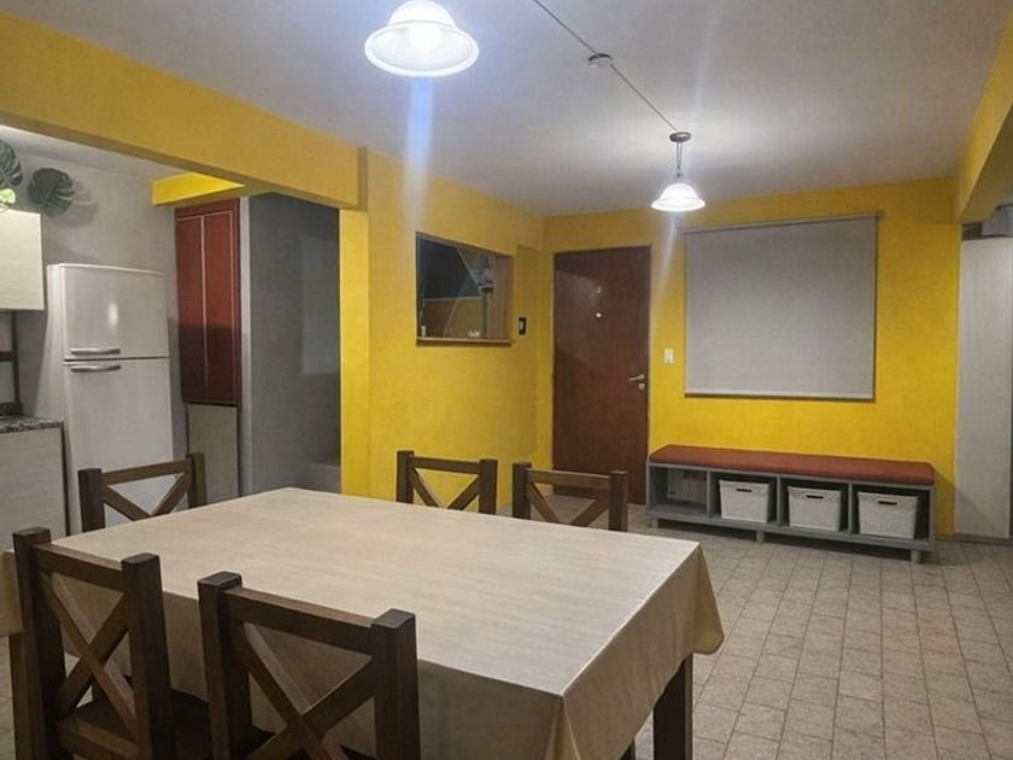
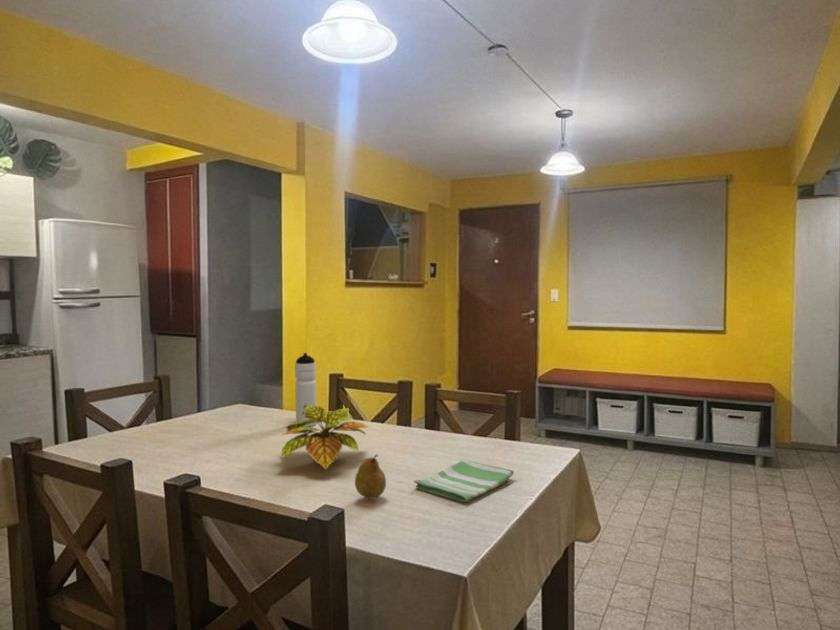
+ dish towel [413,459,515,503]
+ fruit [354,453,387,500]
+ plant [278,405,372,471]
+ water bottle [294,352,318,427]
